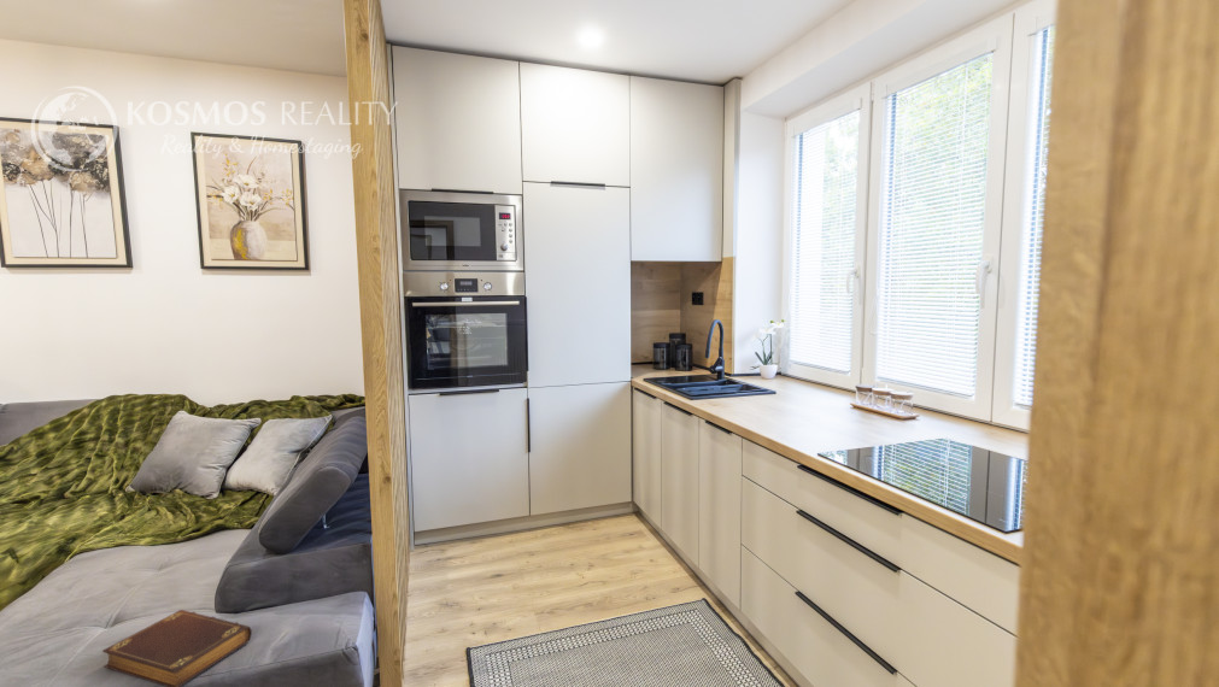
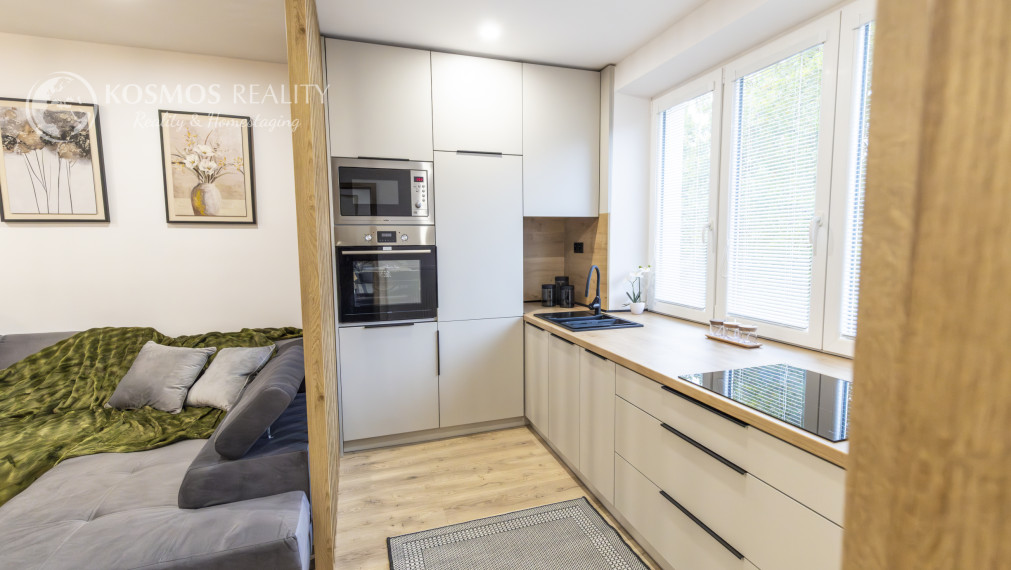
- book [101,609,253,687]
